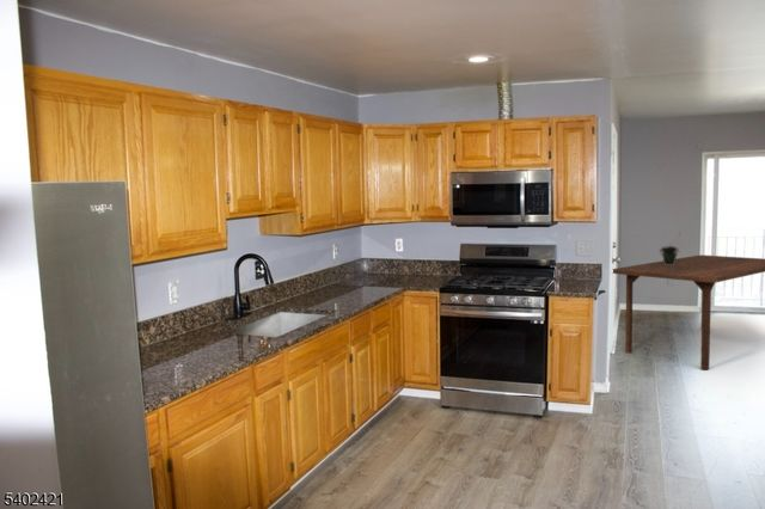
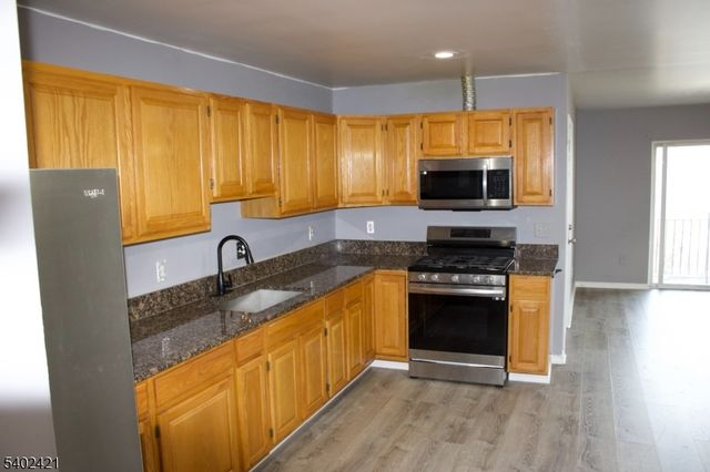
- dining table [612,254,765,370]
- potted plant [659,232,681,265]
